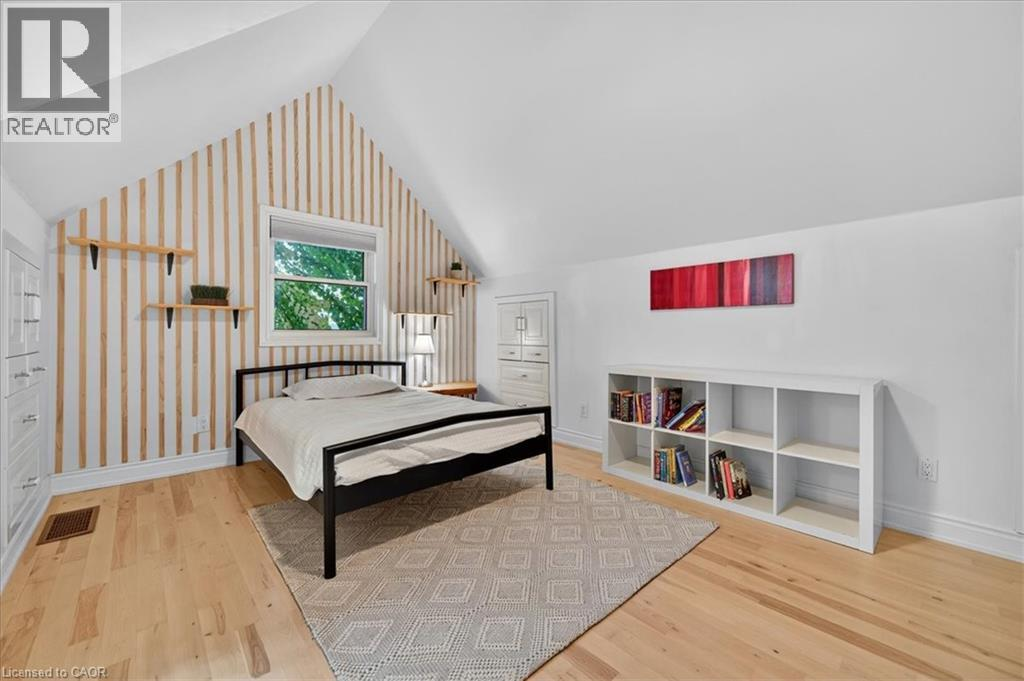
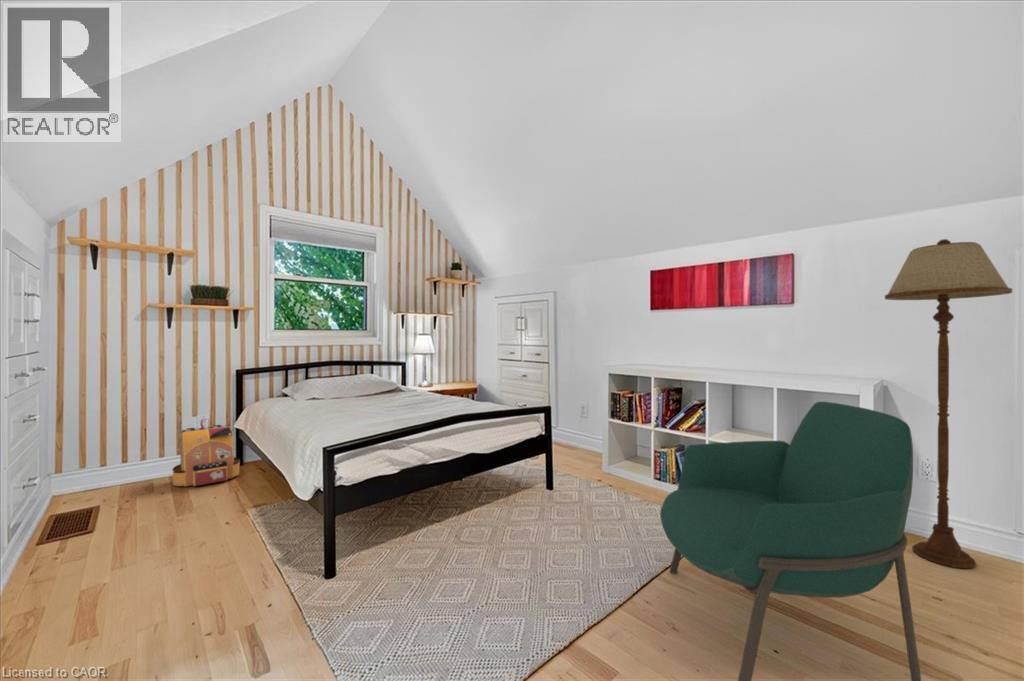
+ armchair [659,401,922,681]
+ backpack [171,418,241,488]
+ floor lamp [884,238,1013,569]
